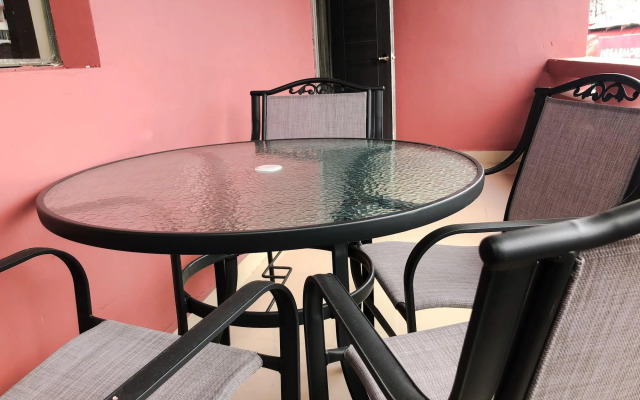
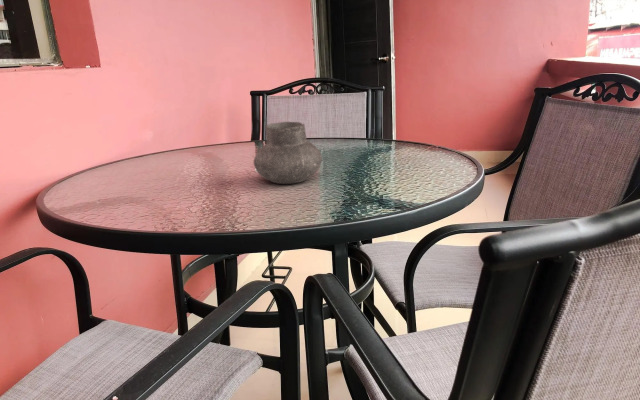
+ vase [253,121,323,185]
